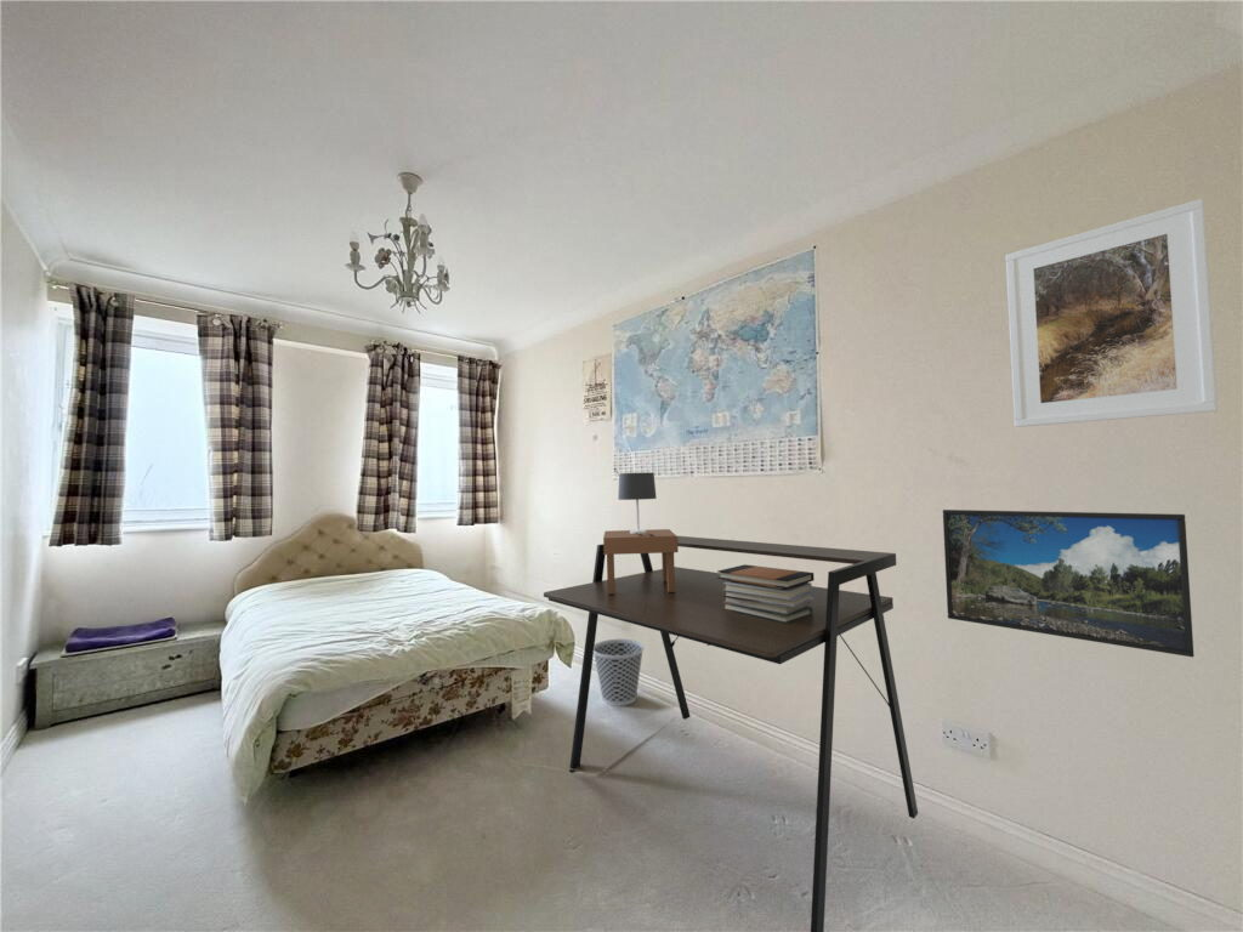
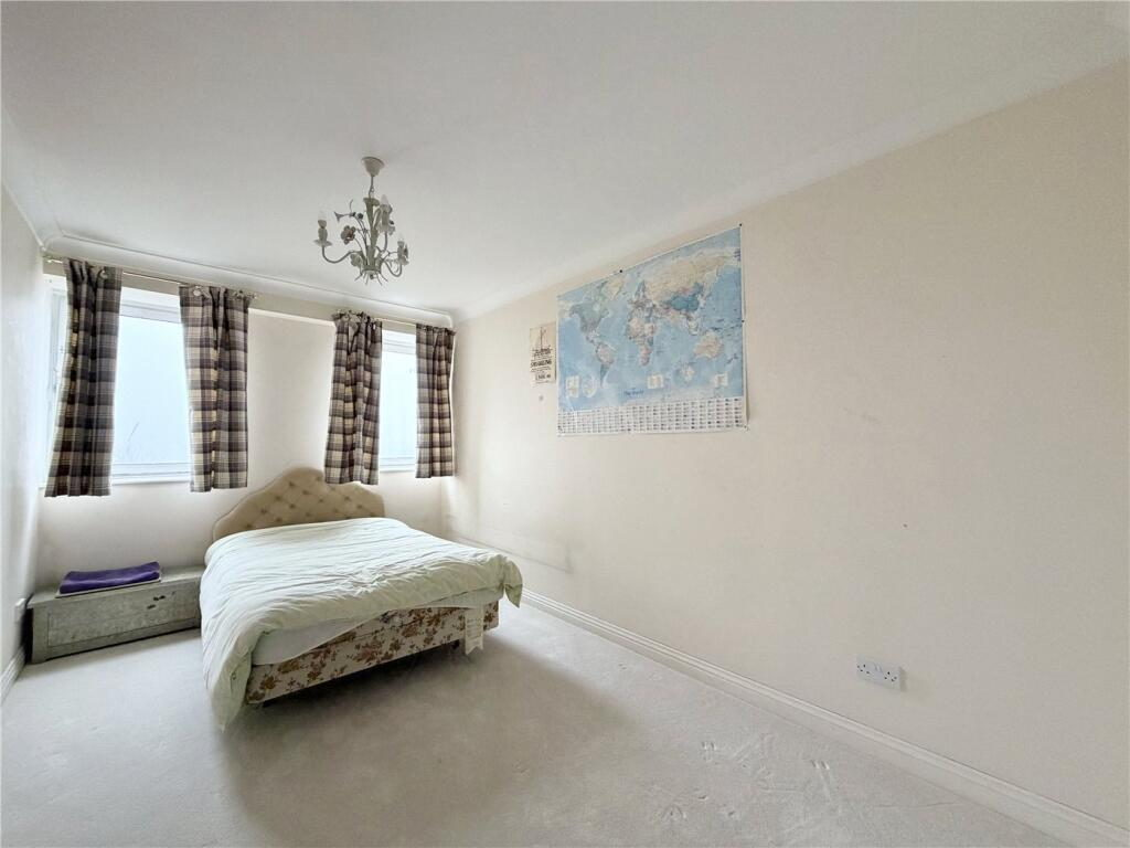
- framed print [942,508,1196,658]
- table lamp [602,471,680,595]
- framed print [1004,198,1219,428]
- desk [543,535,919,932]
- book stack [716,563,816,624]
- wastebasket [594,638,645,707]
